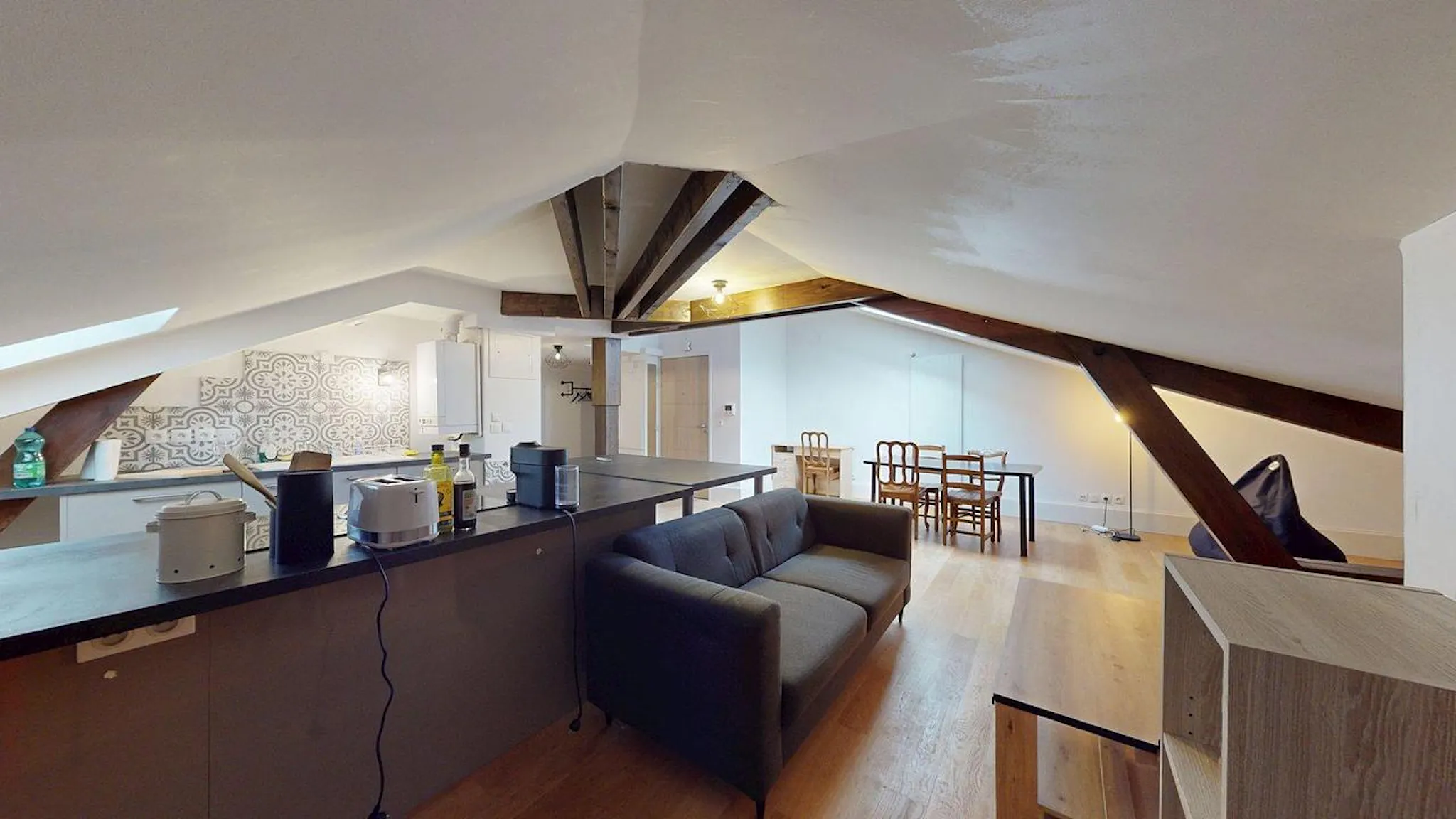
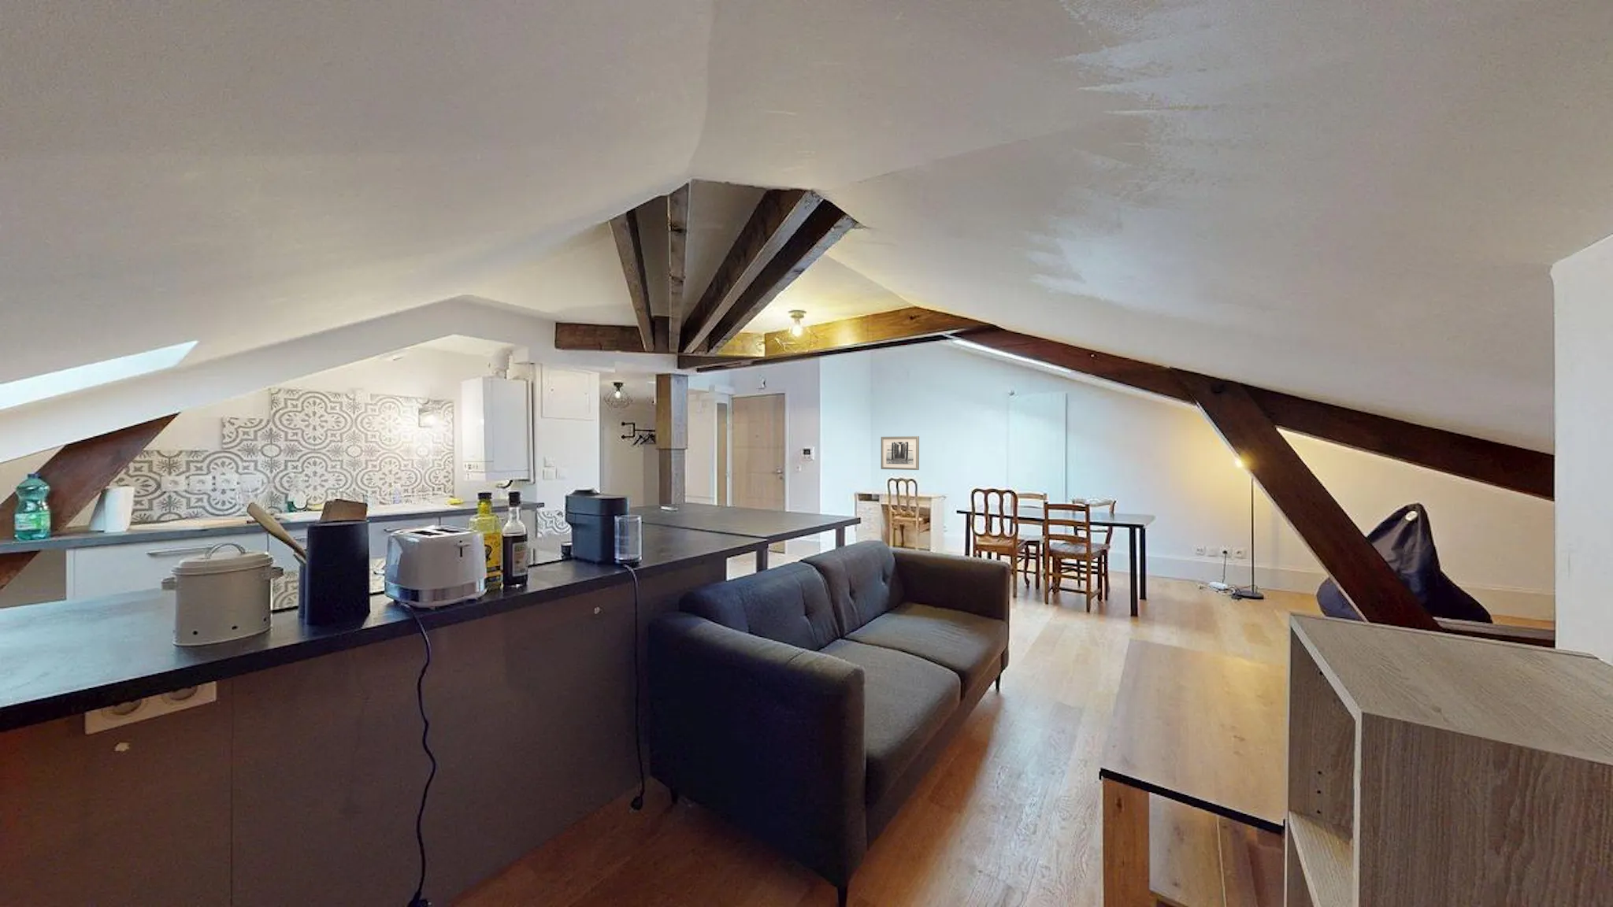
+ wall art [881,435,919,471]
